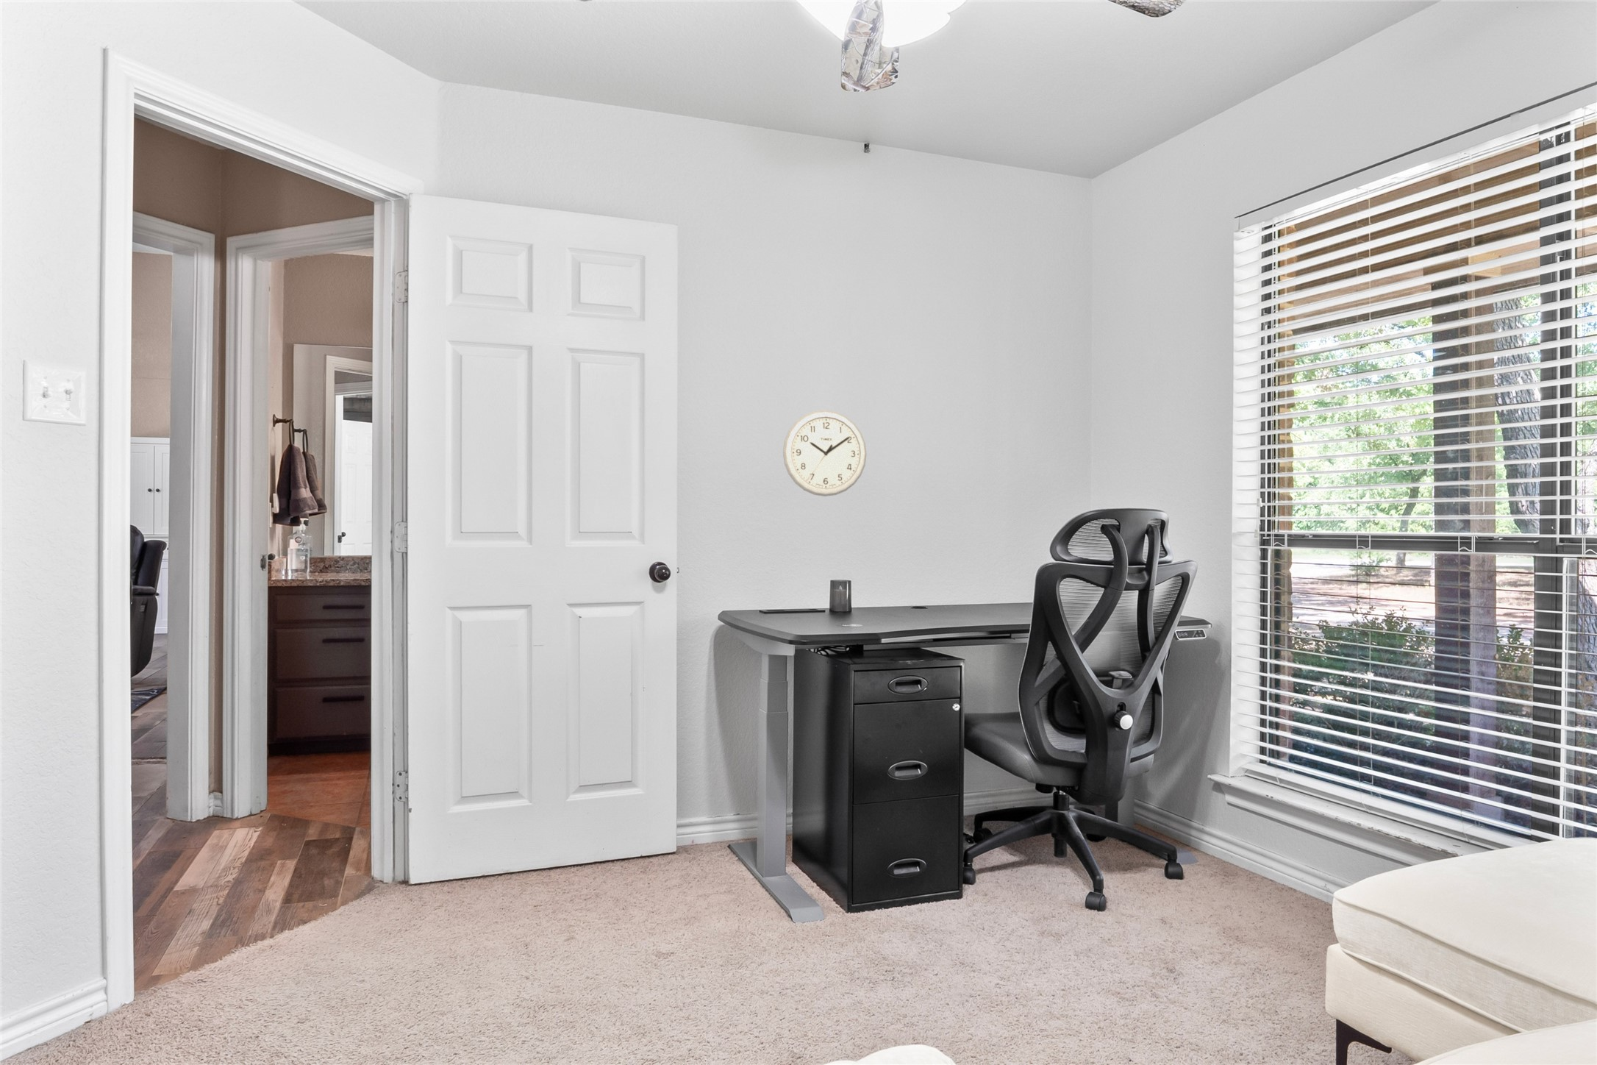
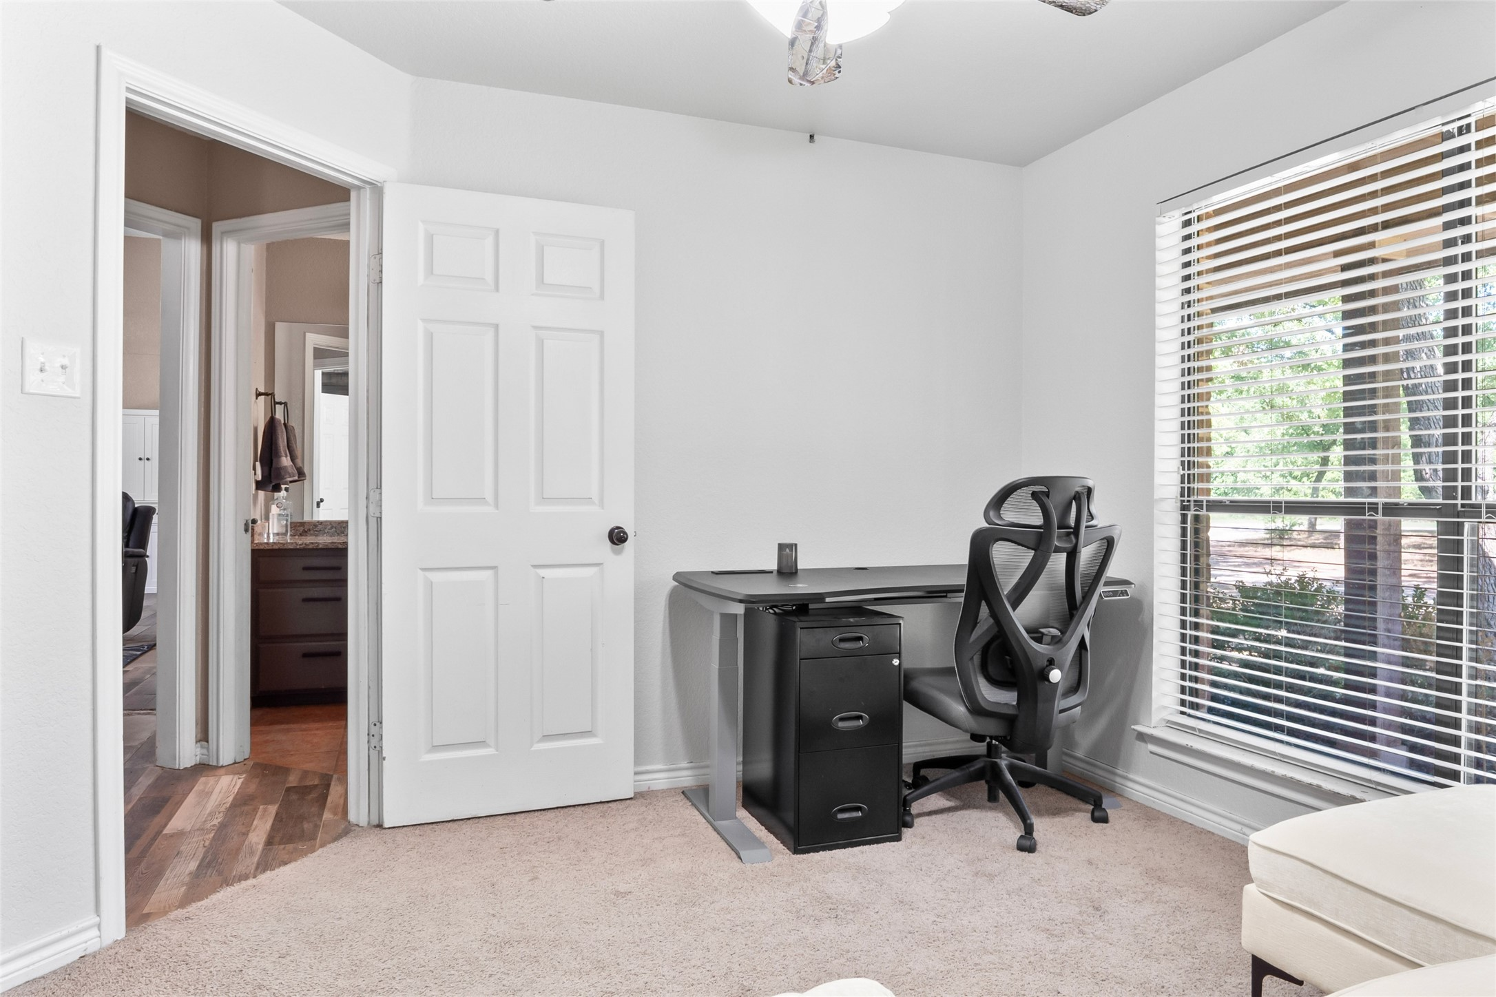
- wall clock [782,410,867,497]
